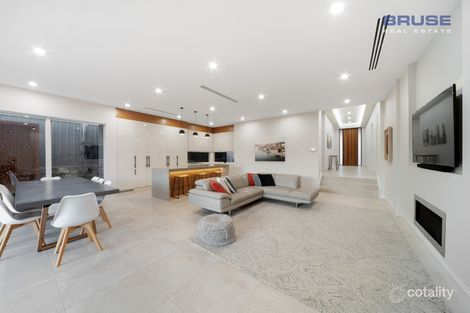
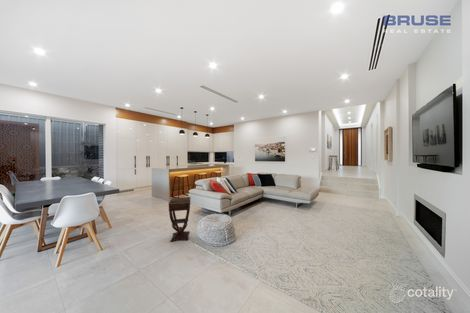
+ side table [167,196,191,243]
